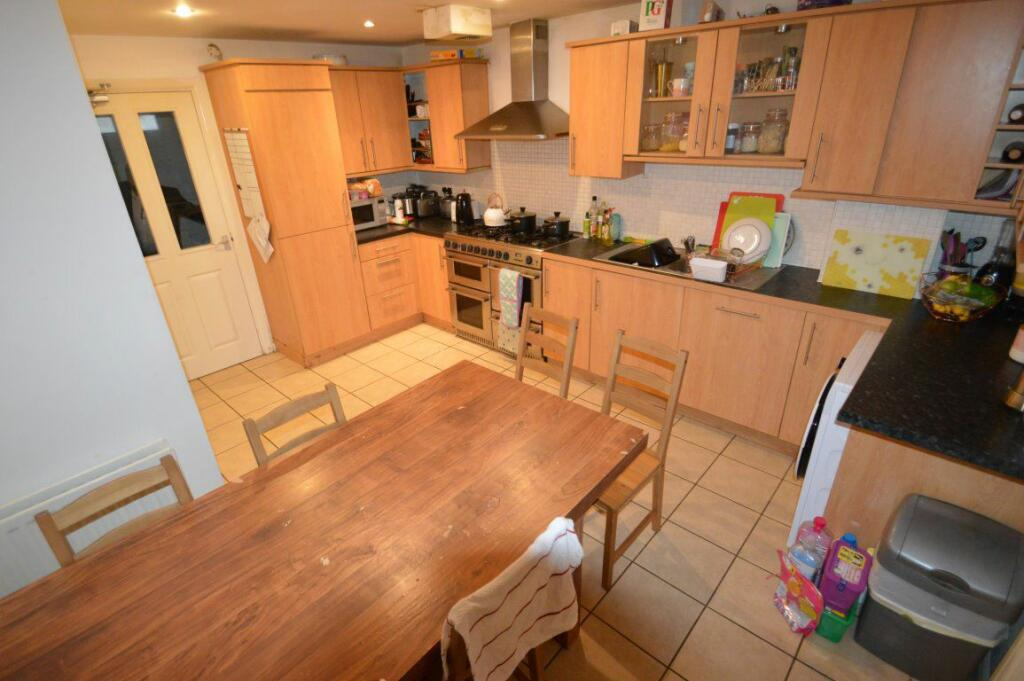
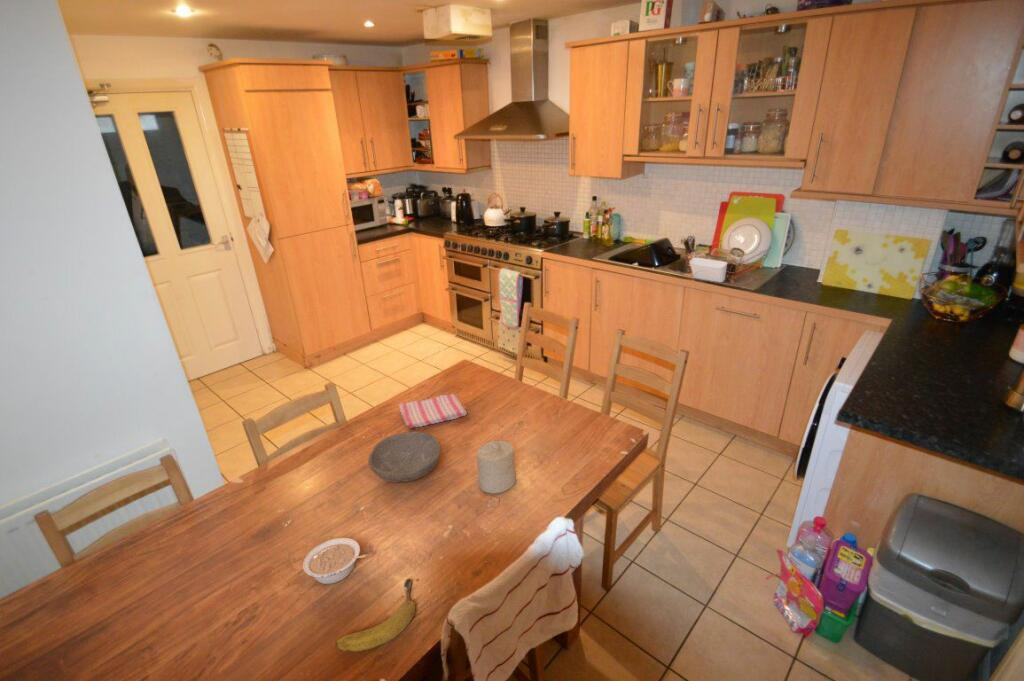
+ legume [302,537,368,585]
+ fruit [334,578,416,652]
+ dish towel [398,393,468,430]
+ candle [476,440,517,495]
+ bowl [367,431,442,483]
